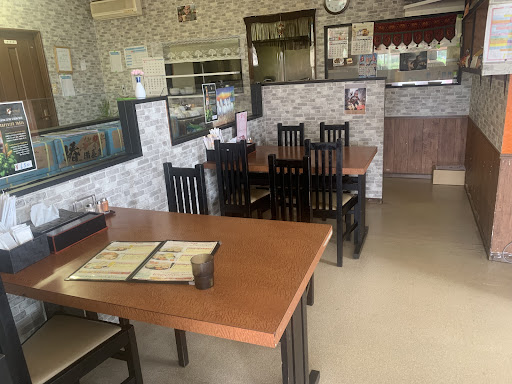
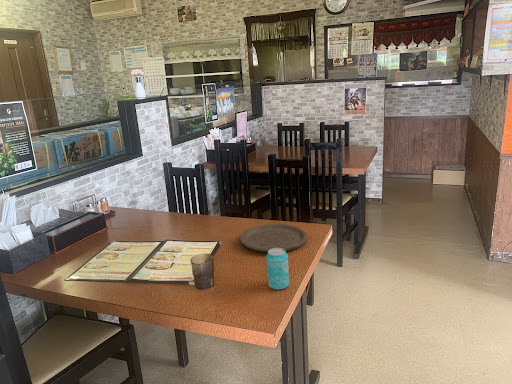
+ beverage can [265,248,290,290]
+ plate [239,223,308,253]
